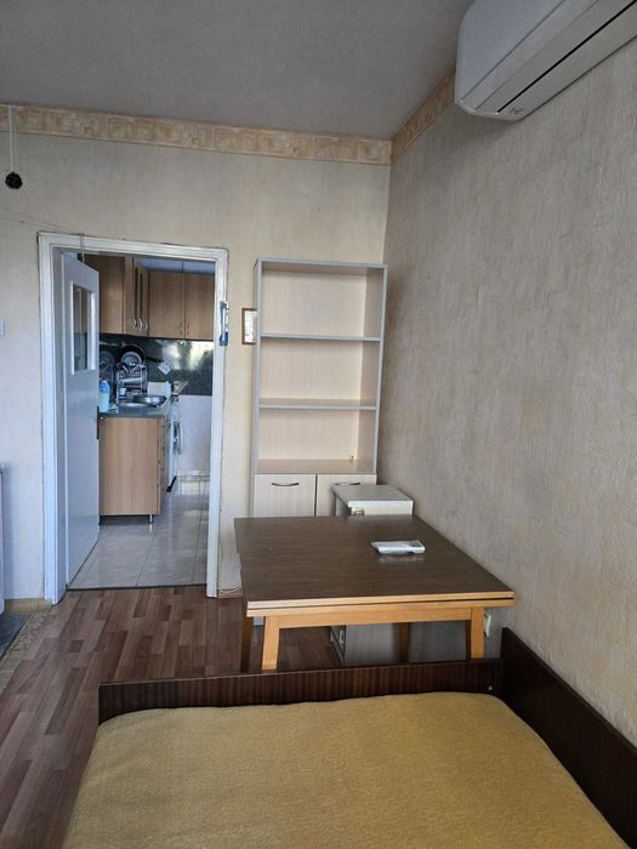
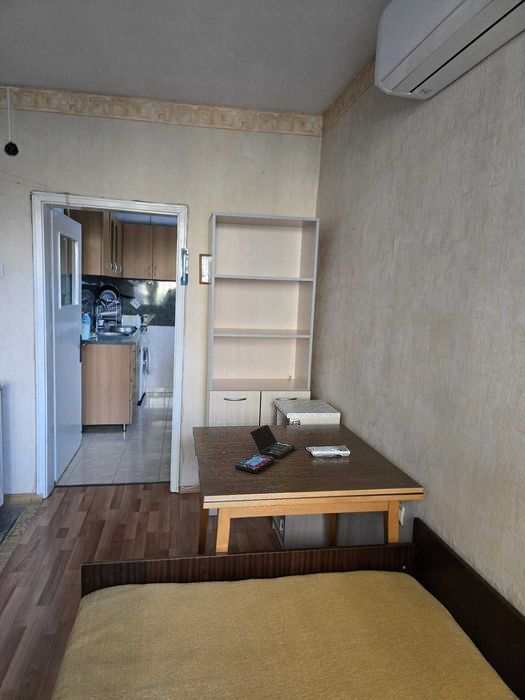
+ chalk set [234,424,296,474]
